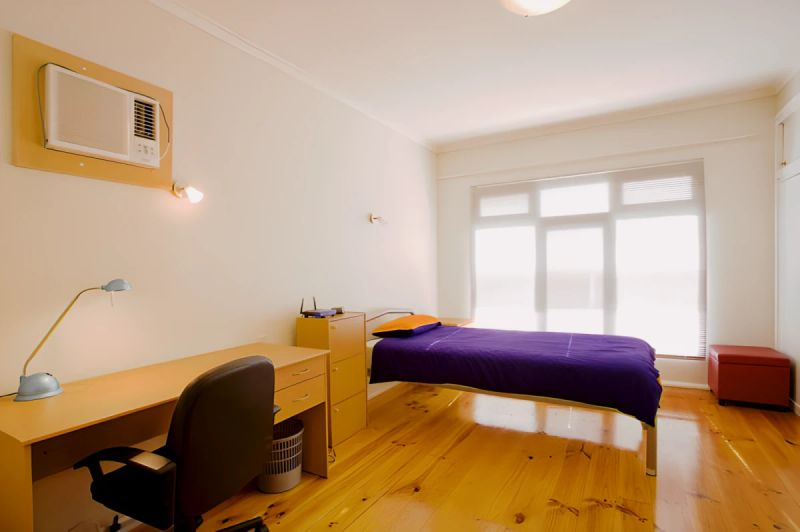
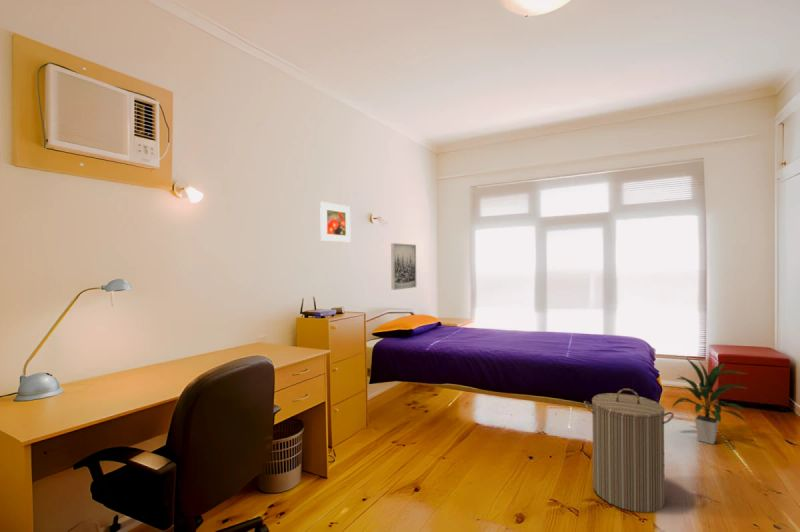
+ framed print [319,201,351,243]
+ indoor plant [670,356,748,445]
+ laundry hamper [583,388,675,513]
+ wall art [390,242,417,291]
